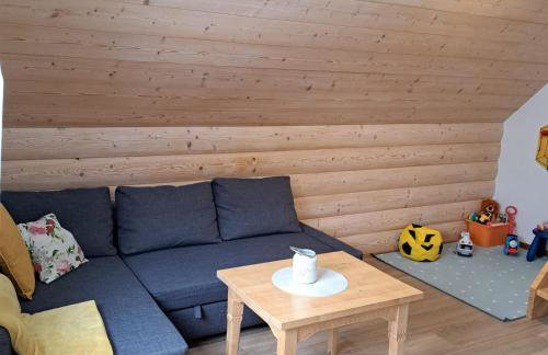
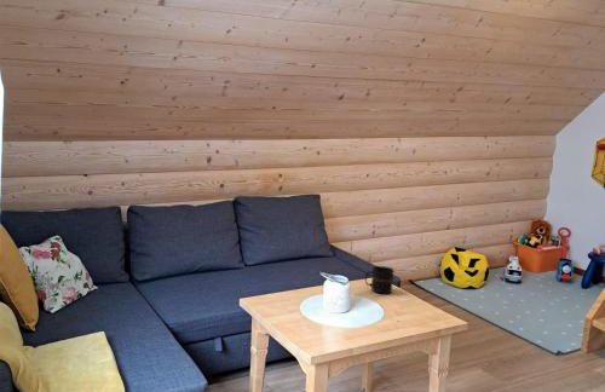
+ mug [364,265,394,295]
